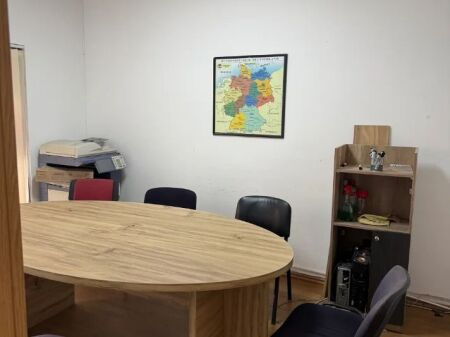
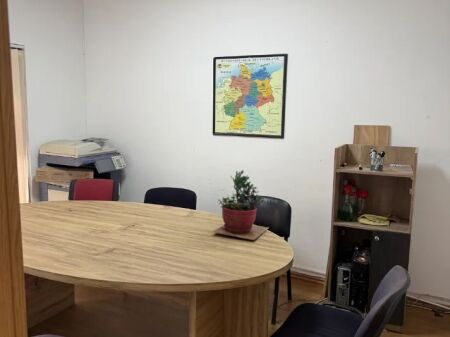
+ succulent plant [211,169,269,241]
